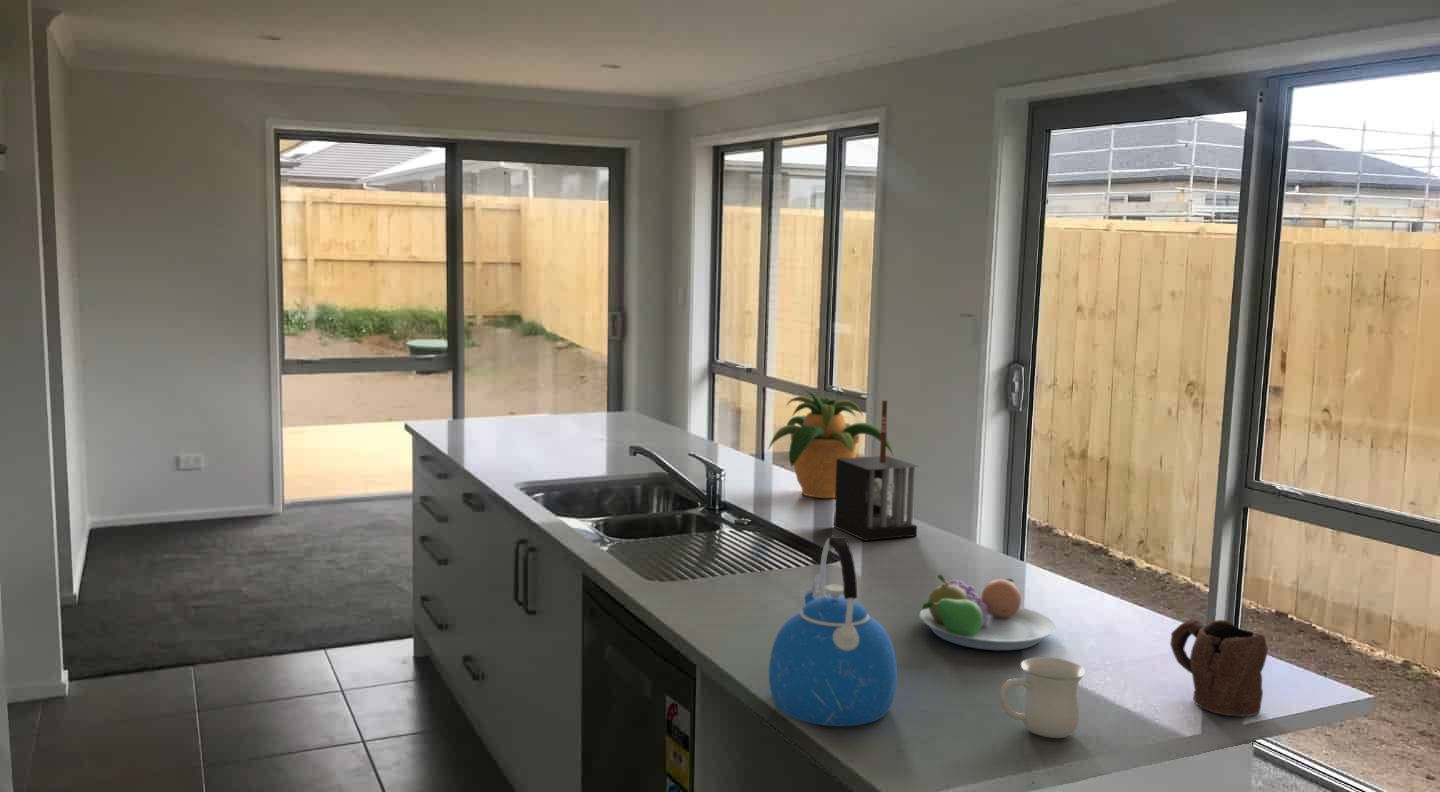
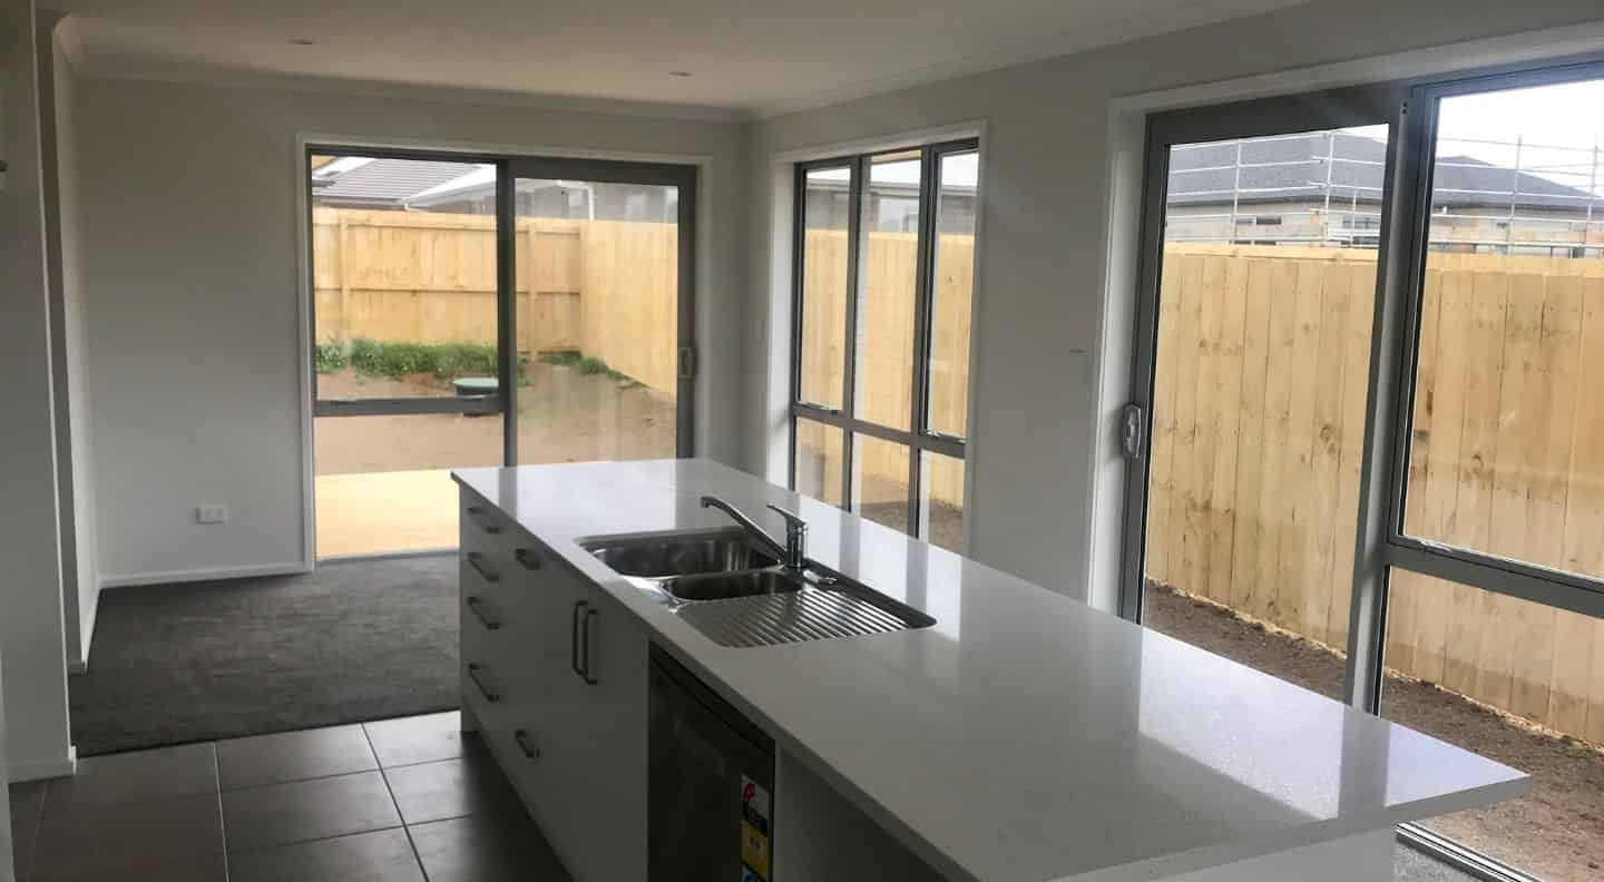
- kettle [768,535,898,727]
- potted plant [767,388,895,499]
- mug [1169,617,1269,718]
- fruit bowl [919,574,1056,651]
- knife block [833,399,921,542]
- mug [999,656,1086,739]
